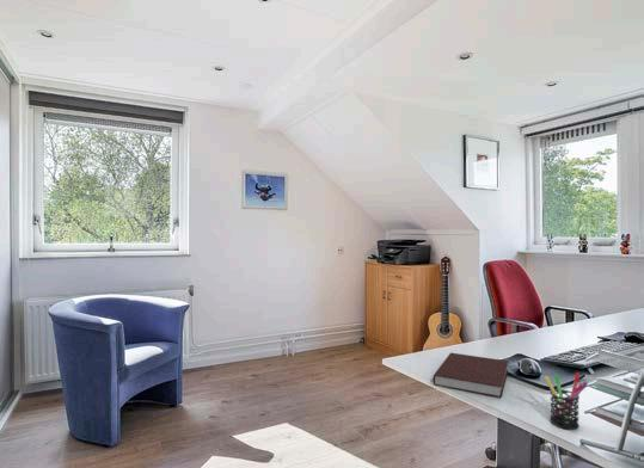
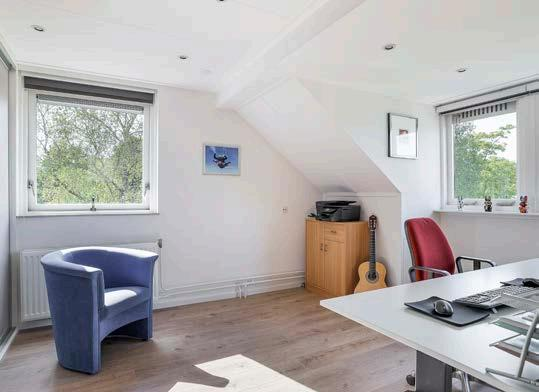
- notebook [431,351,509,399]
- pen holder [544,371,589,431]
